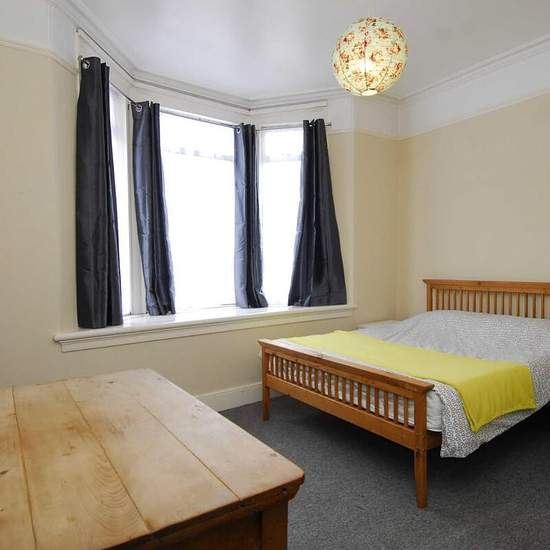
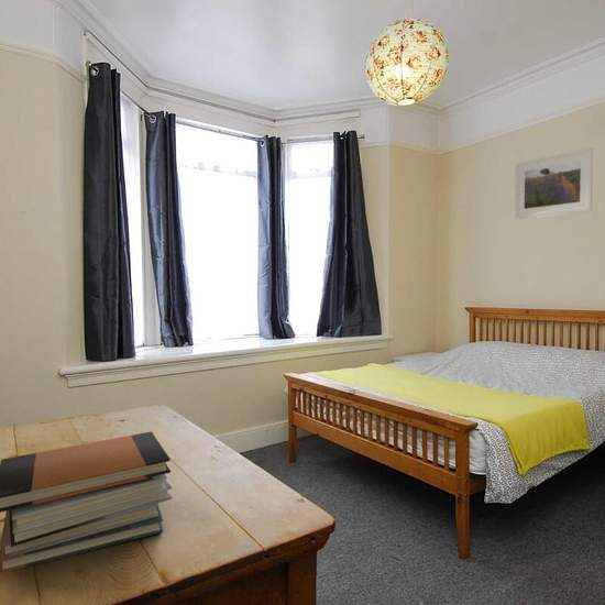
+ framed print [514,146,594,220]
+ book stack [0,430,173,574]
